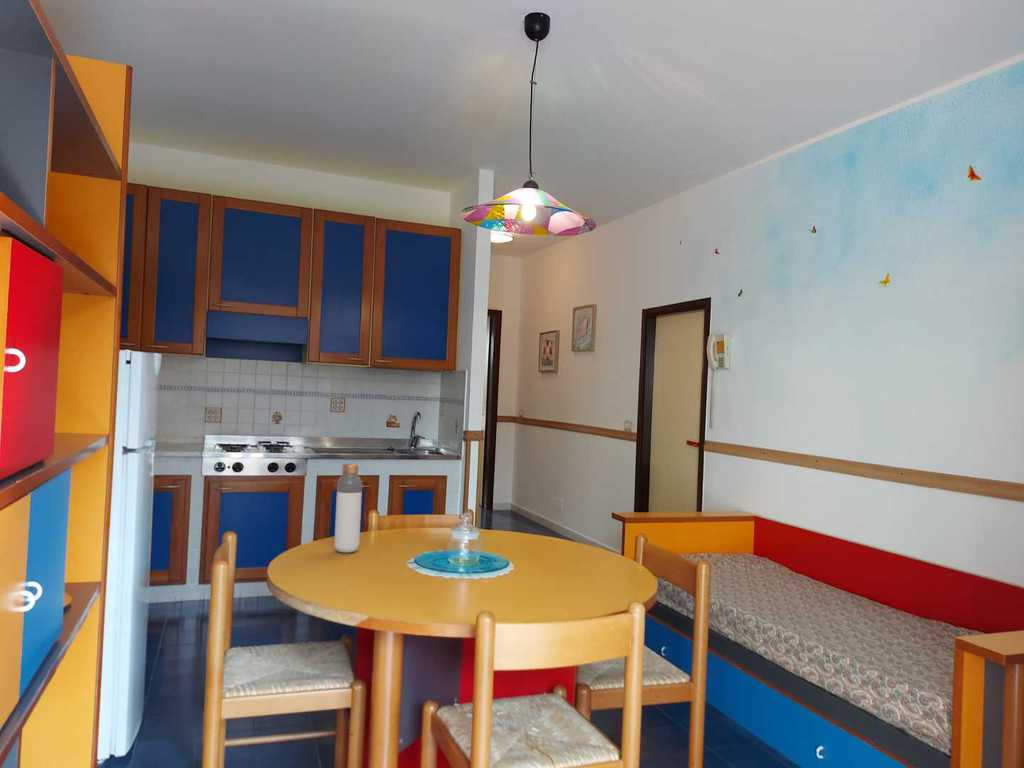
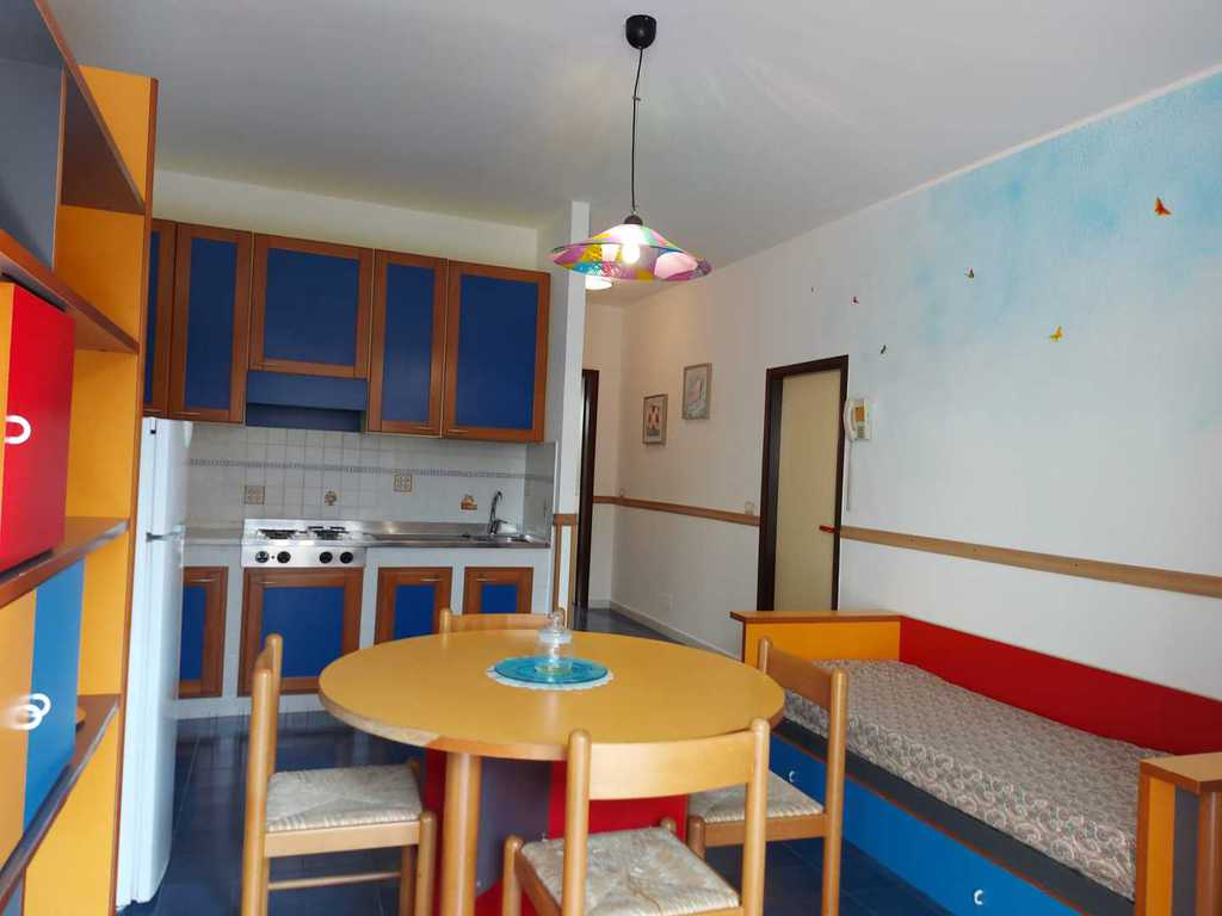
- bottle [333,462,363,554]
